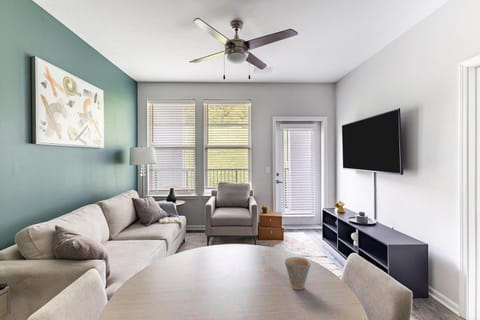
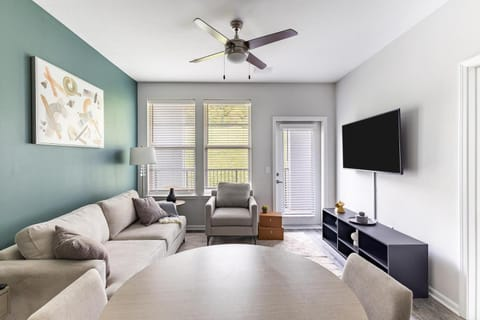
- cup [284,256,312,291]
